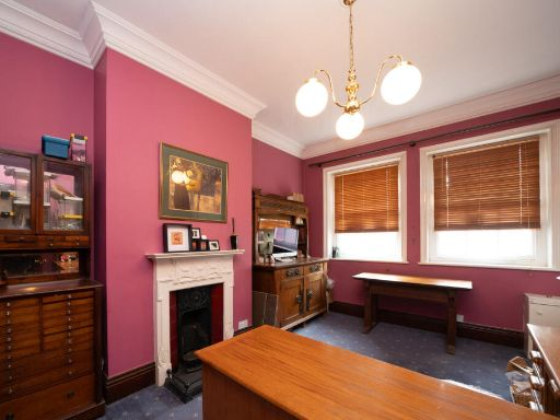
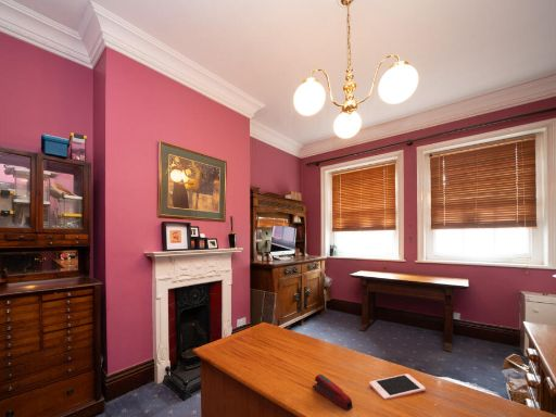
+ cell phone [368,372,427,400]
+ stapler [312,372,354,412]
